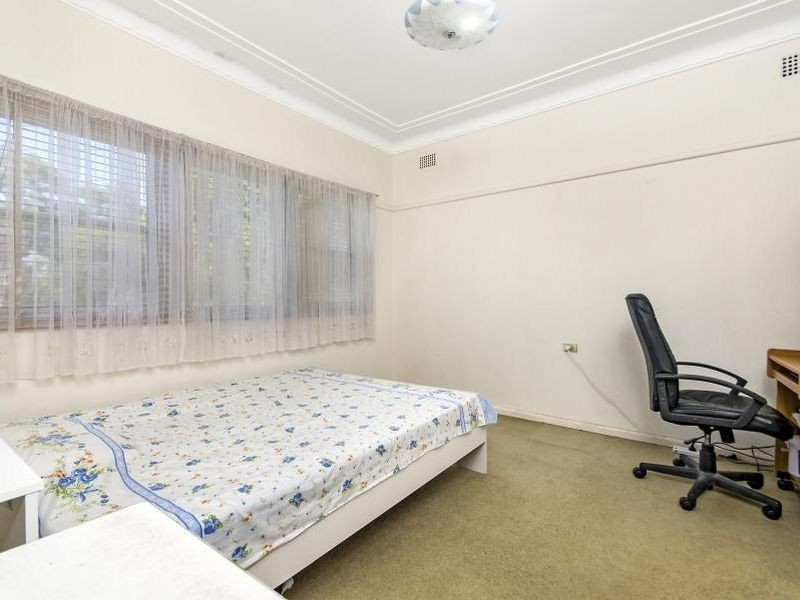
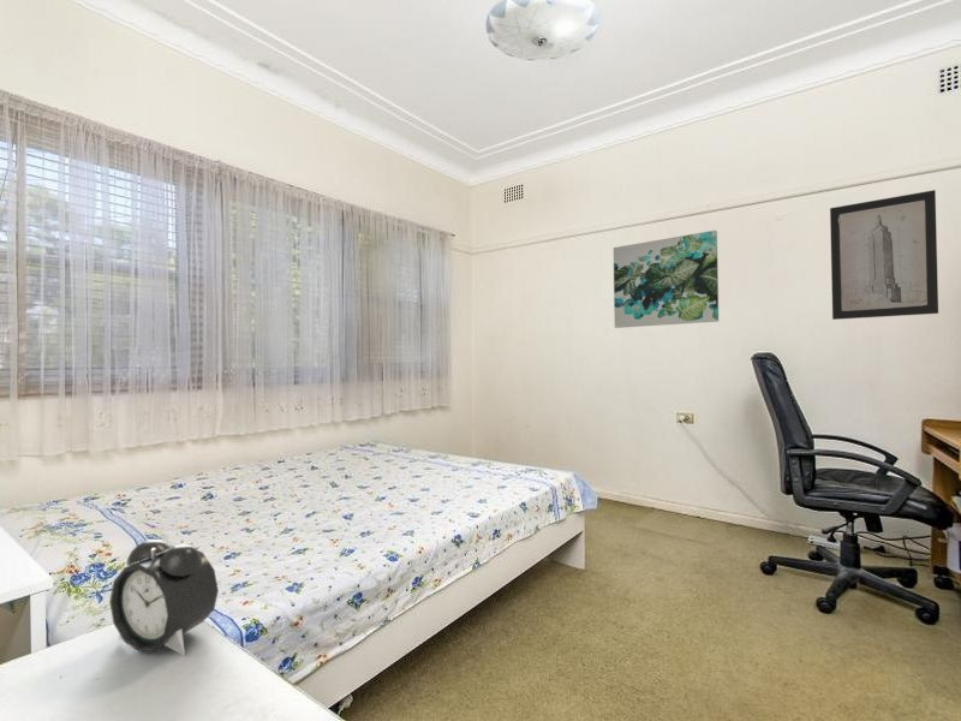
+ wall art [613,230,720,329]
+ alarm clock [108,538,220,657]
+ wall art [829,189,939,321]
